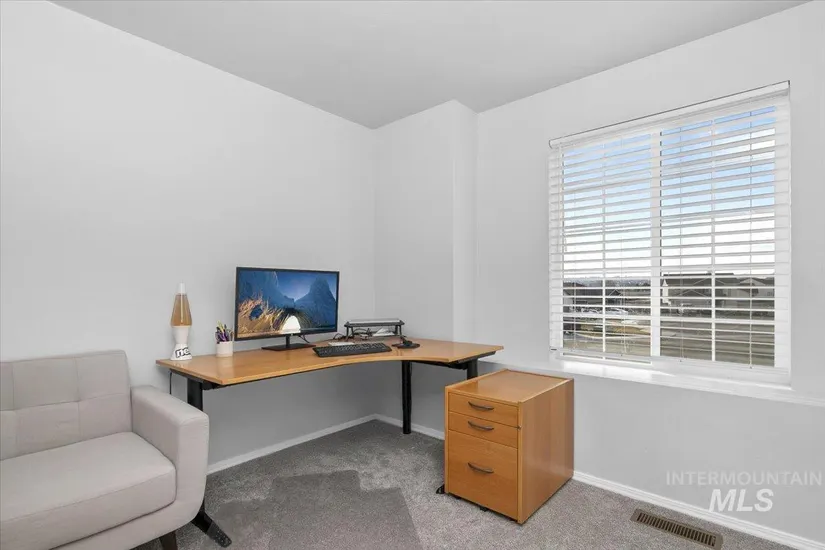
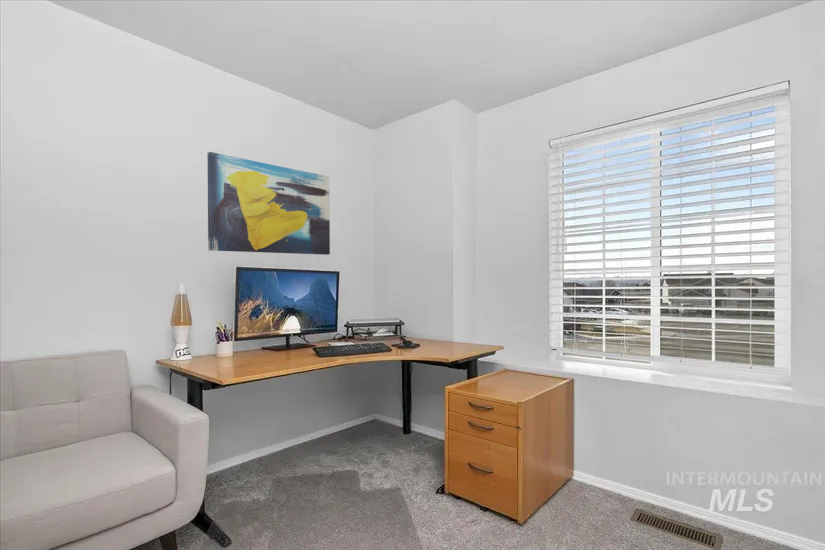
+ wall art [206,151,331,256]
